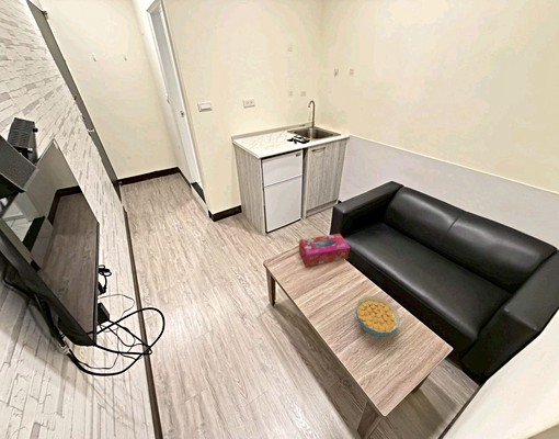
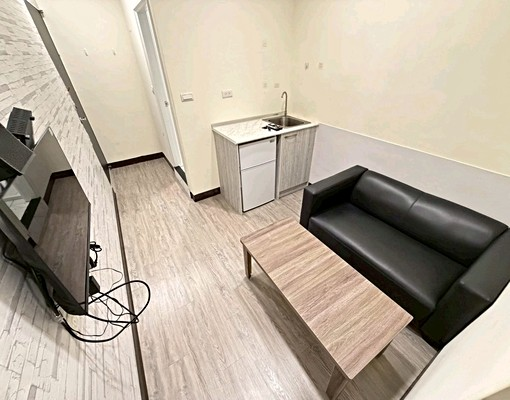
- tissue box [298,233,351,268]
- cereal bowl [354,295,401,337]
